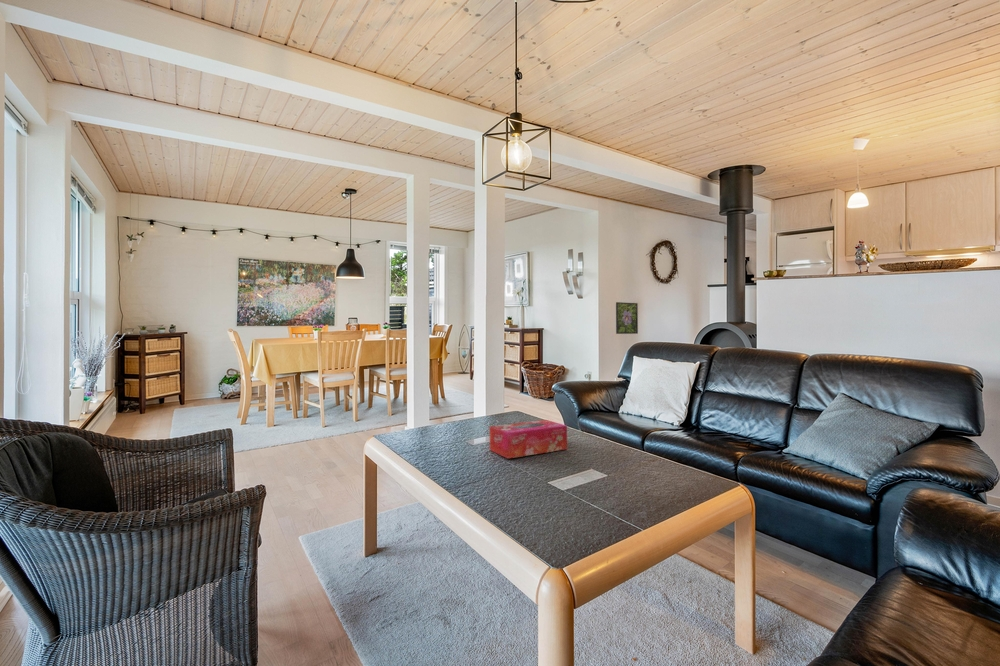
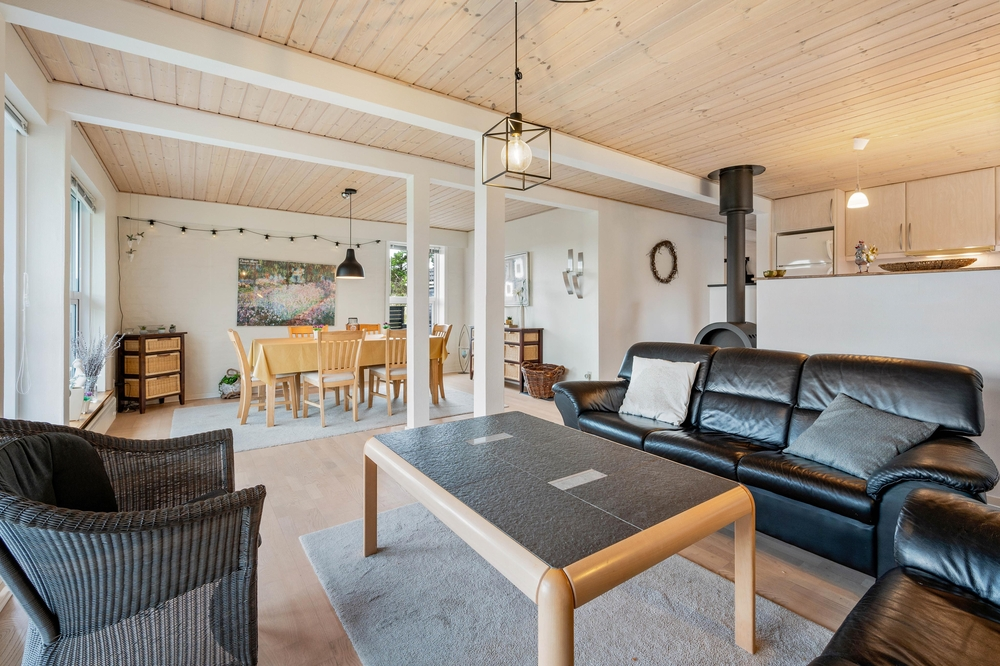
- tissue box [489,419,568,460]
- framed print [615,301,639,335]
